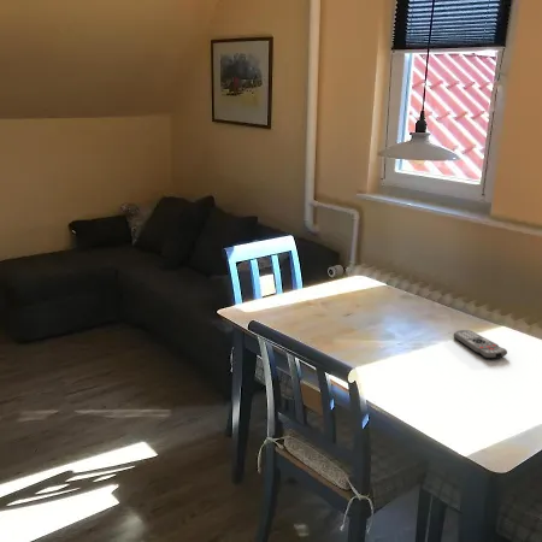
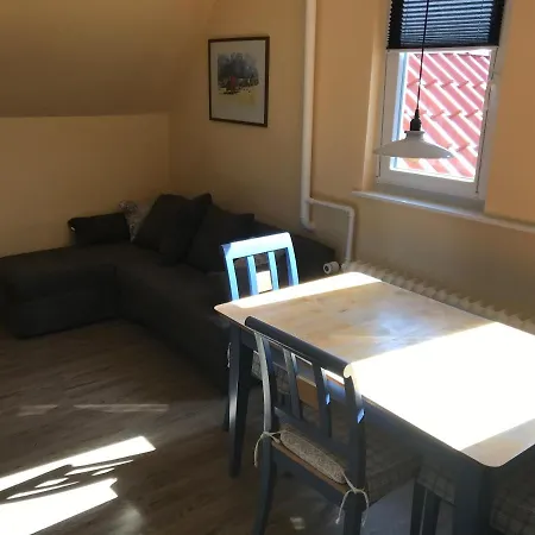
- remote control [453,329,508,360]
